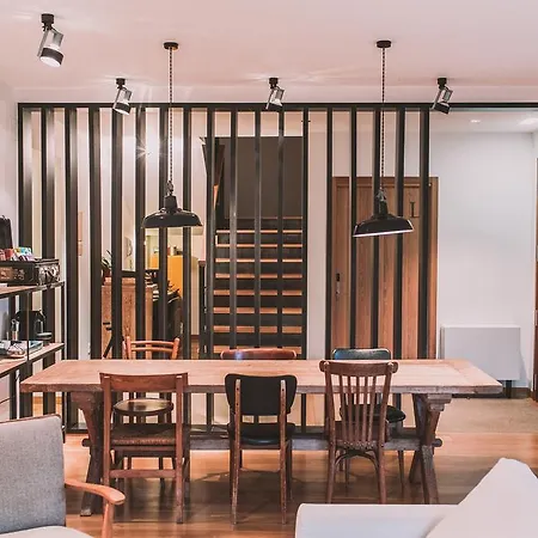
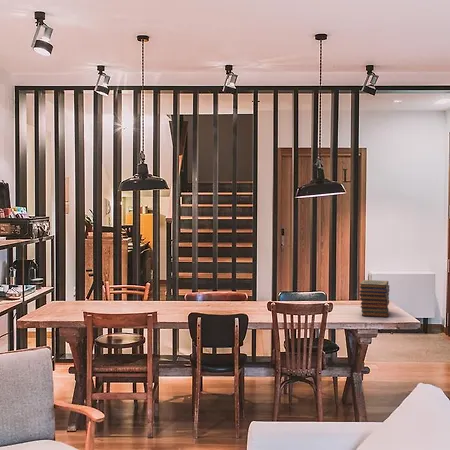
+ book stack [358,279,390,318]
